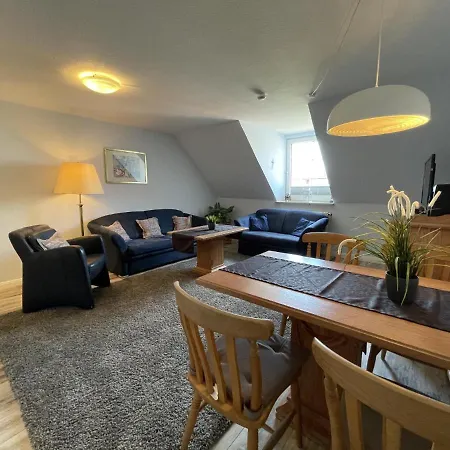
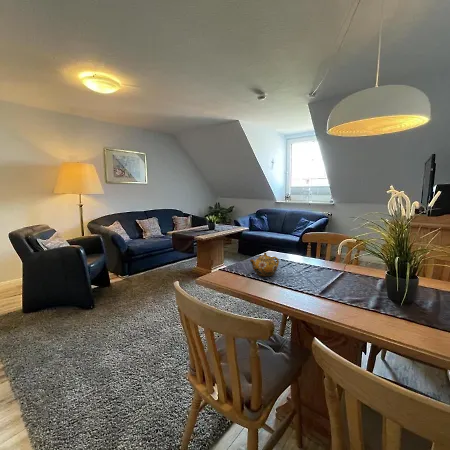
+ teapot [249,252,280,277]
